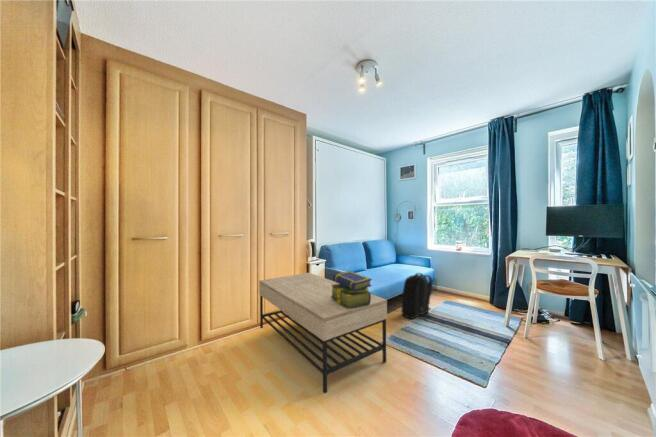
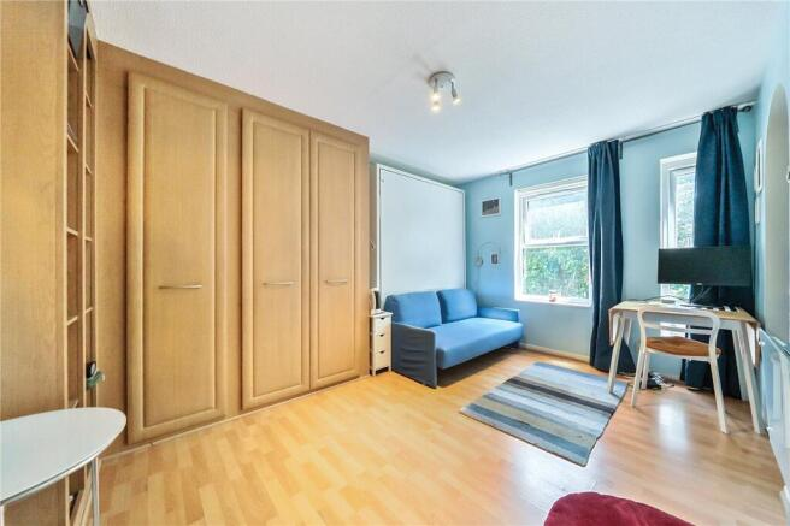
- backpack [400,272,436,322]
- stack of books [331,270,373,310]
- coffee table [258,272,388,394]
